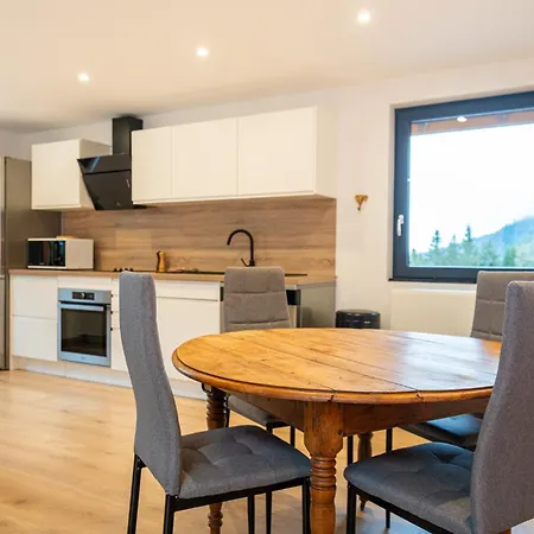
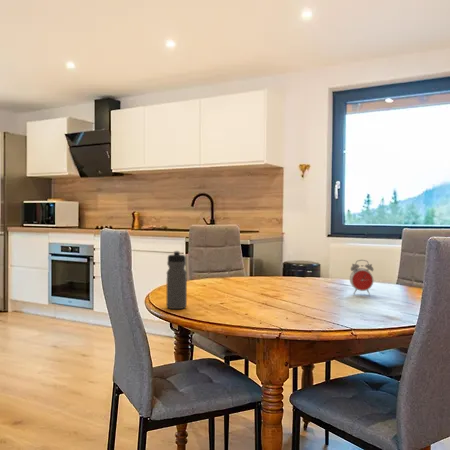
+ alarm clock [349,259,375,296]
+ water bottle [166,250,188,310]
